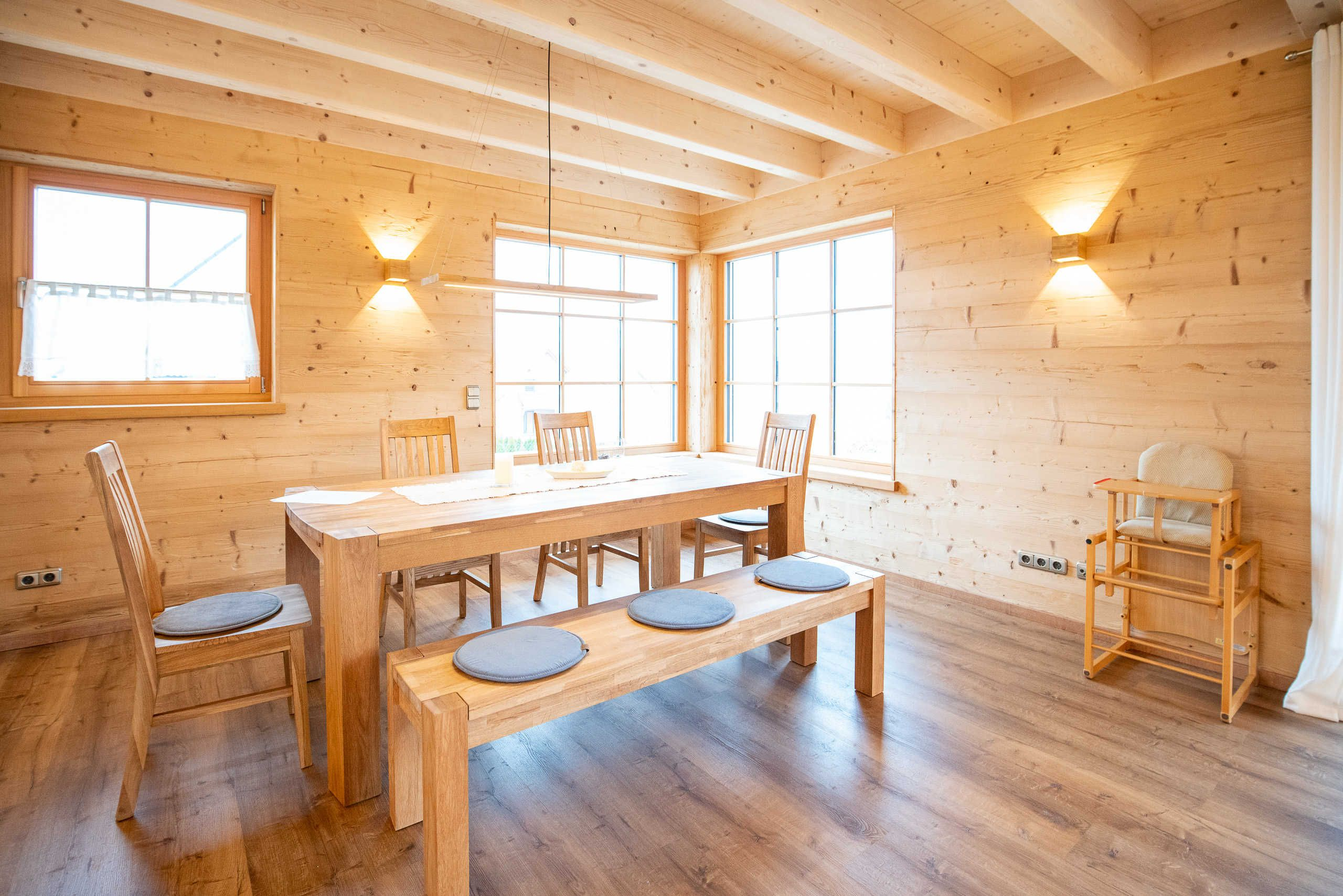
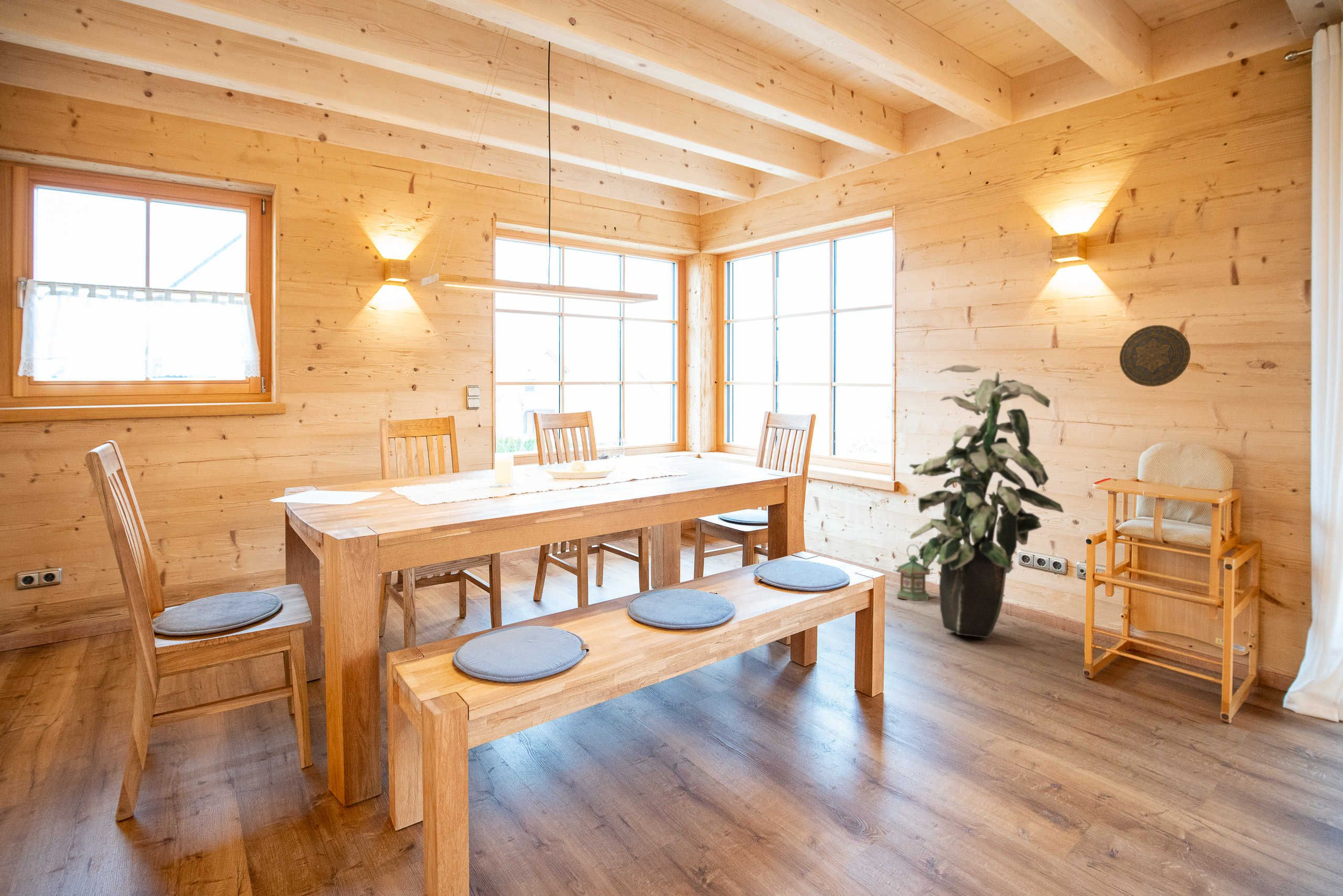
+ lantern [892,544,934,601]
+ decorative plate [1119,325,1191,387]
+ indoor plant [908,365,1064,638]
